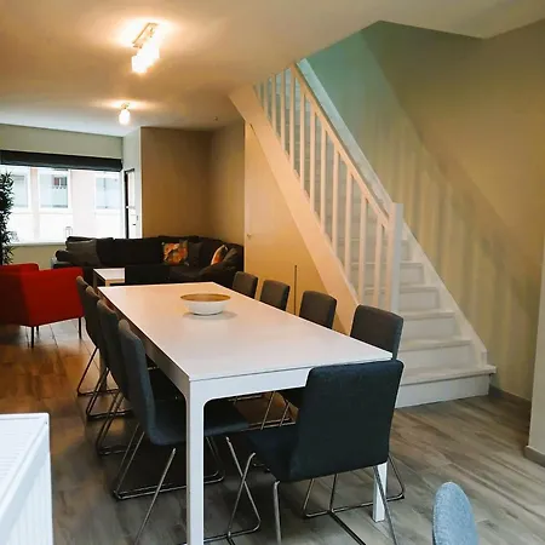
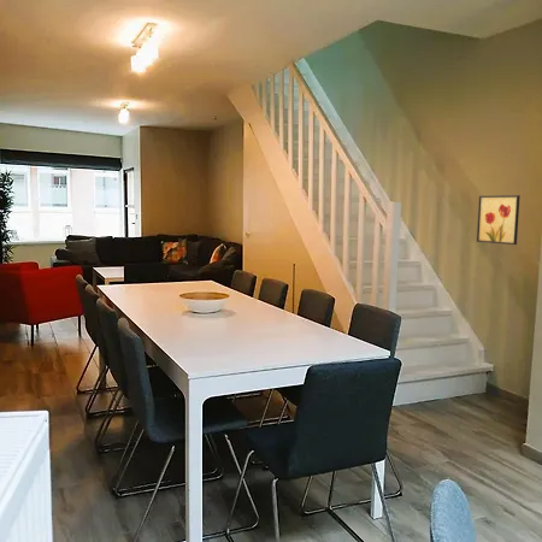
+ wall art [476,194,522,246]
